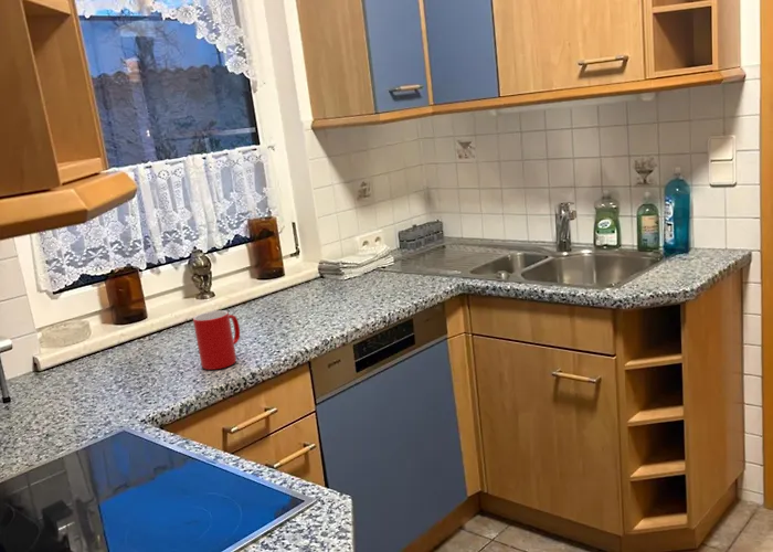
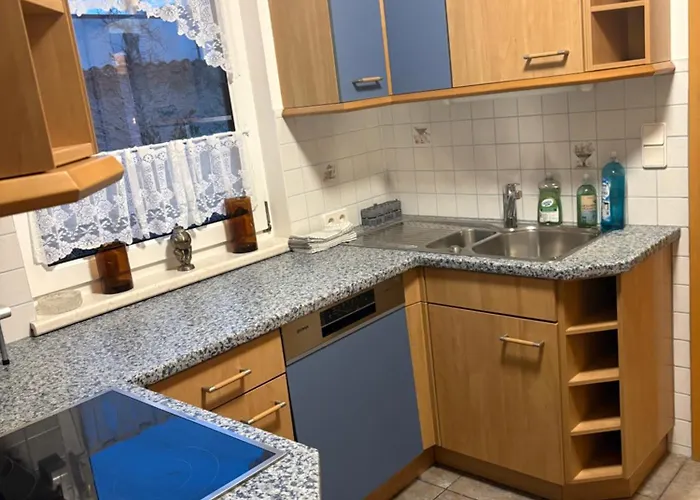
- cup [192,310,241,371]
